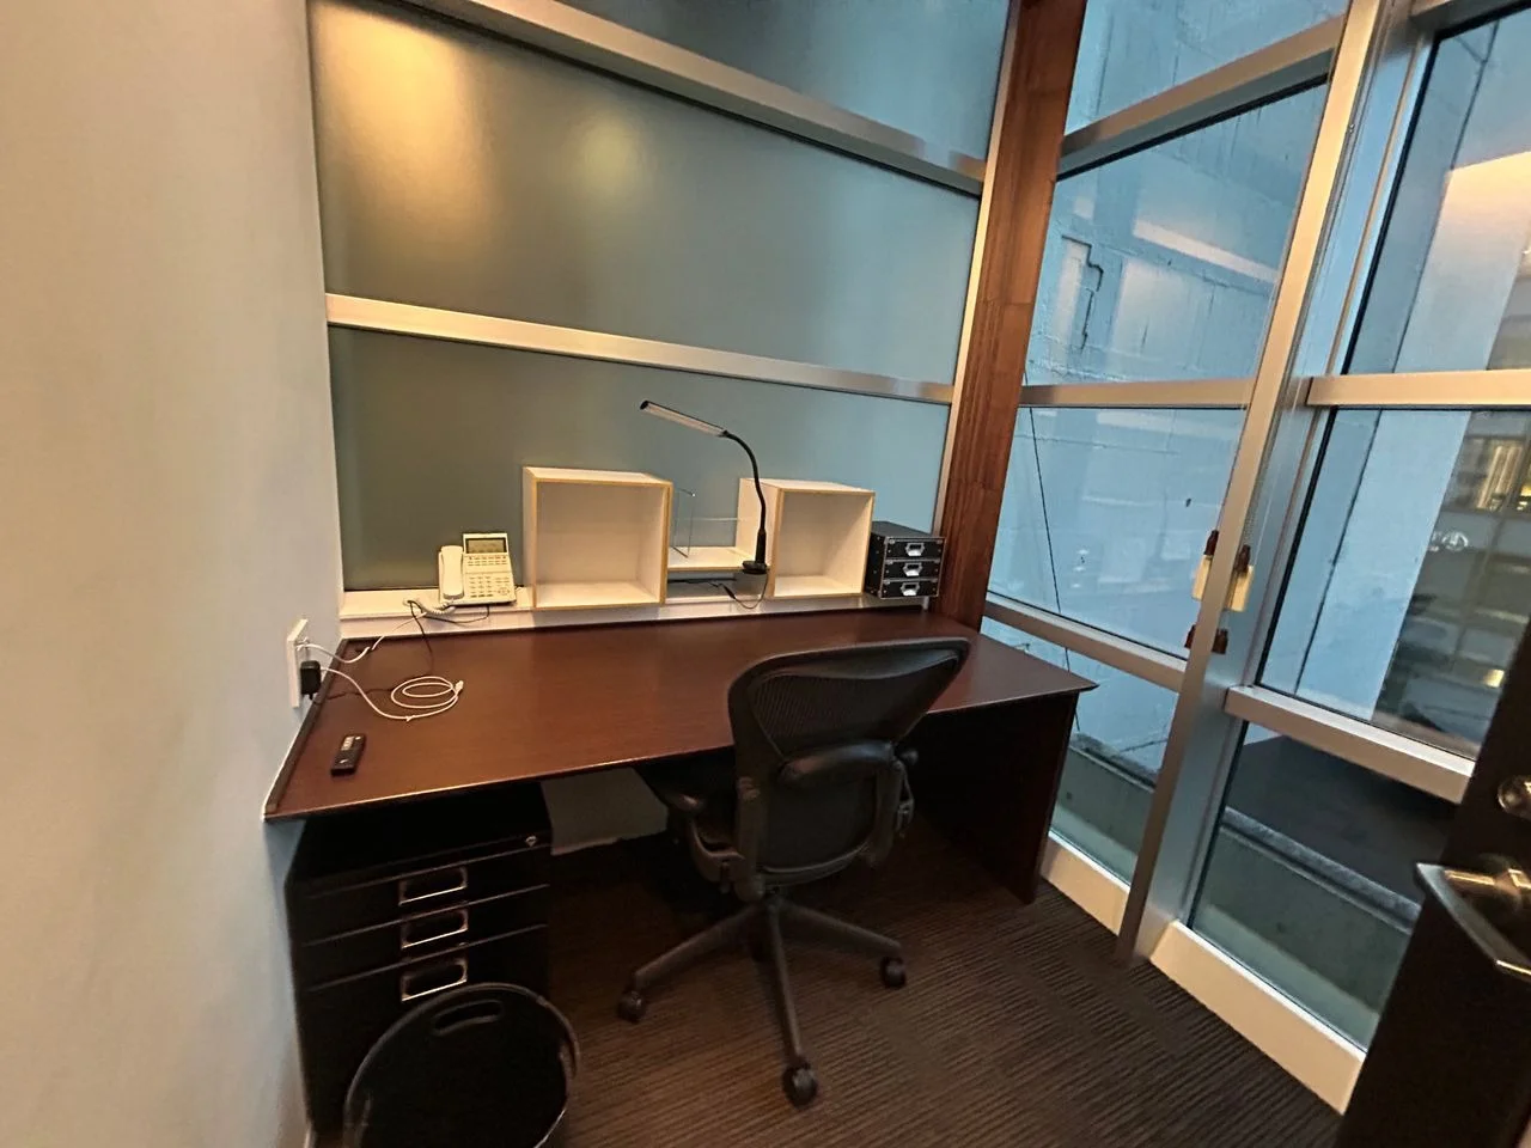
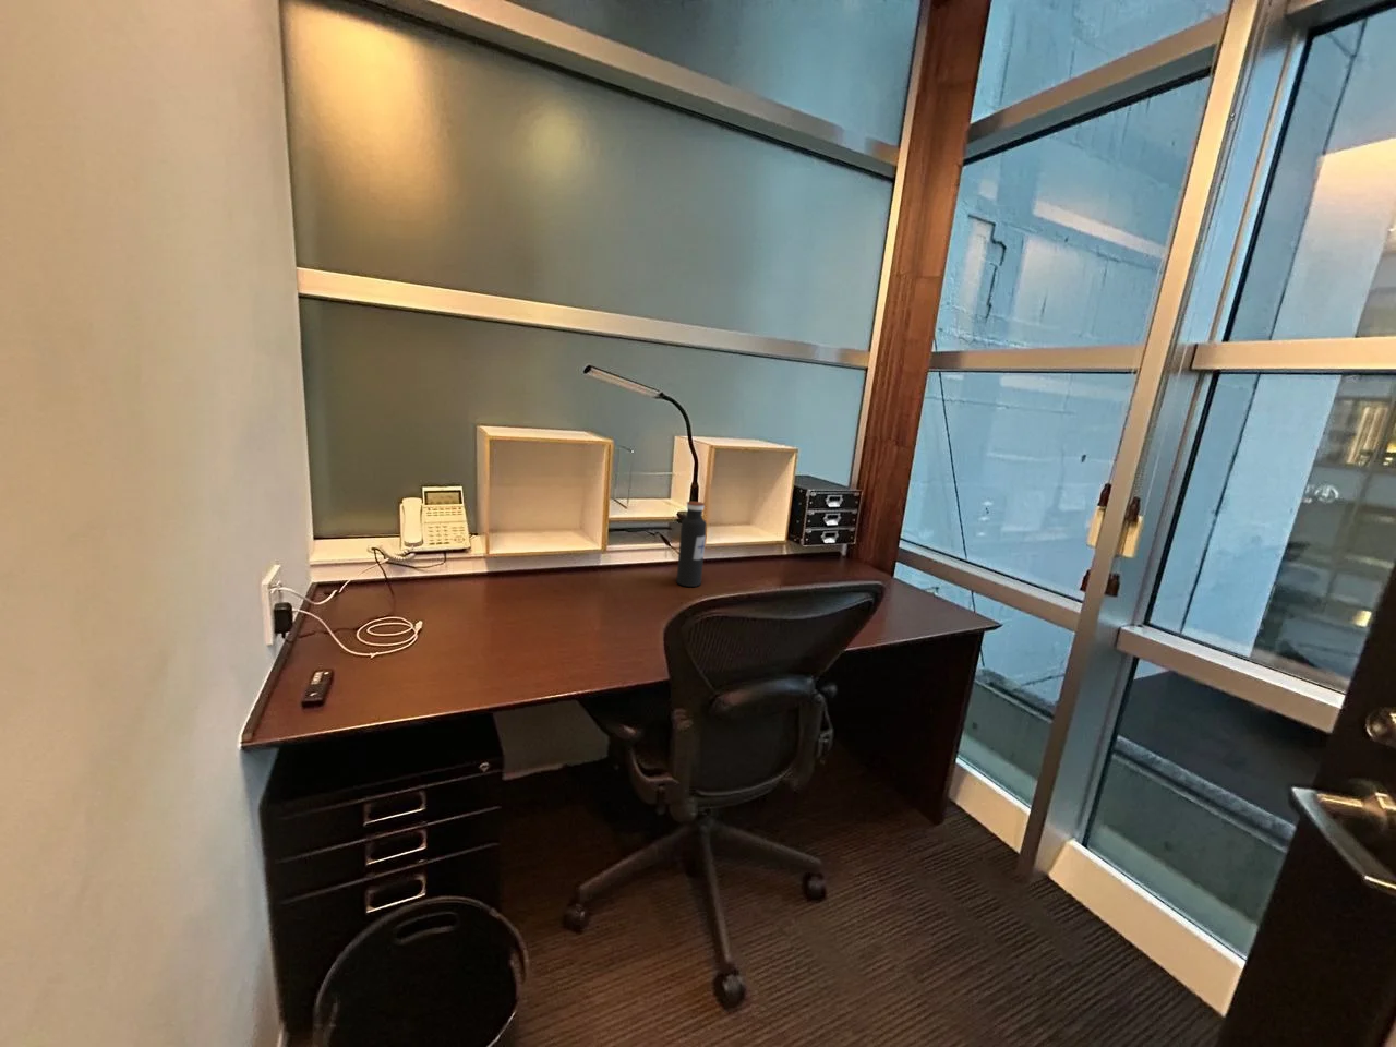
+ water bottle [675,500,708,588]
